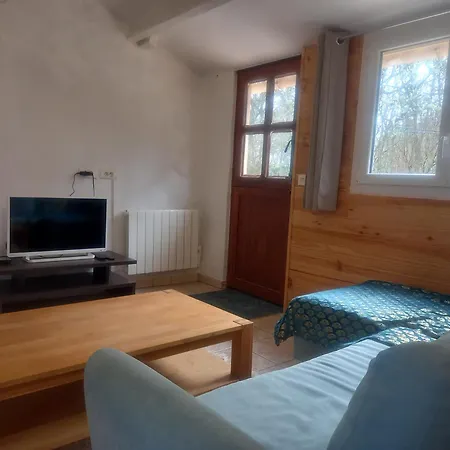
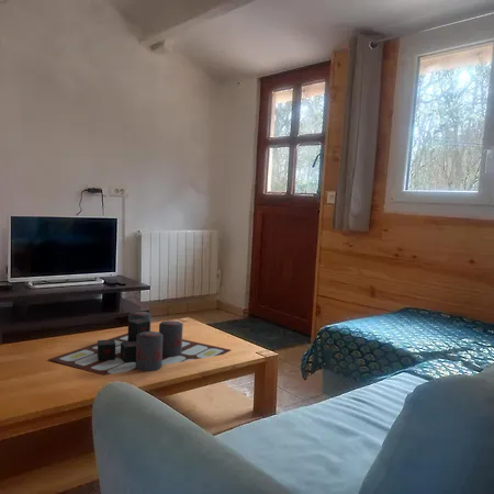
+ board game [47,311,232,377]
